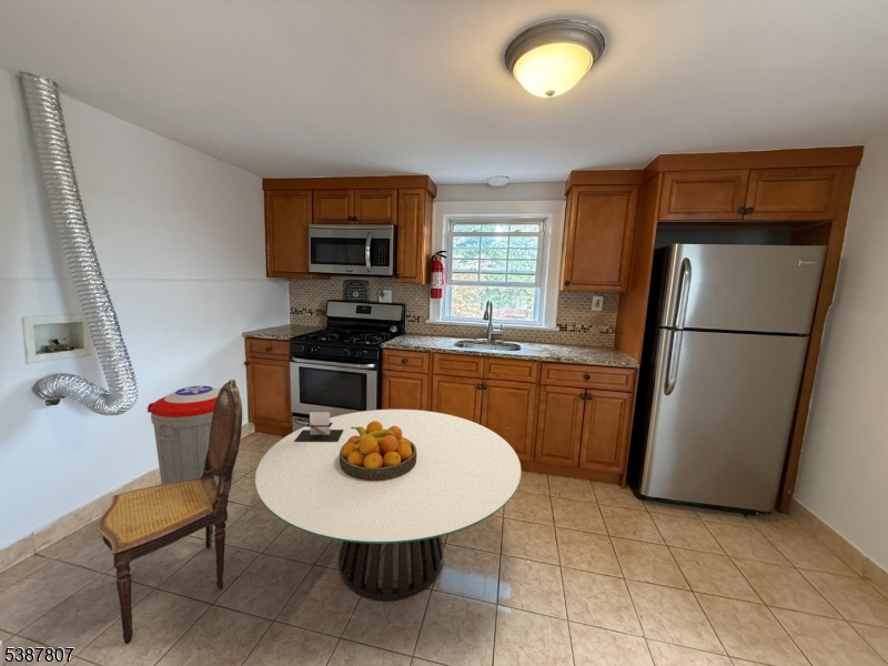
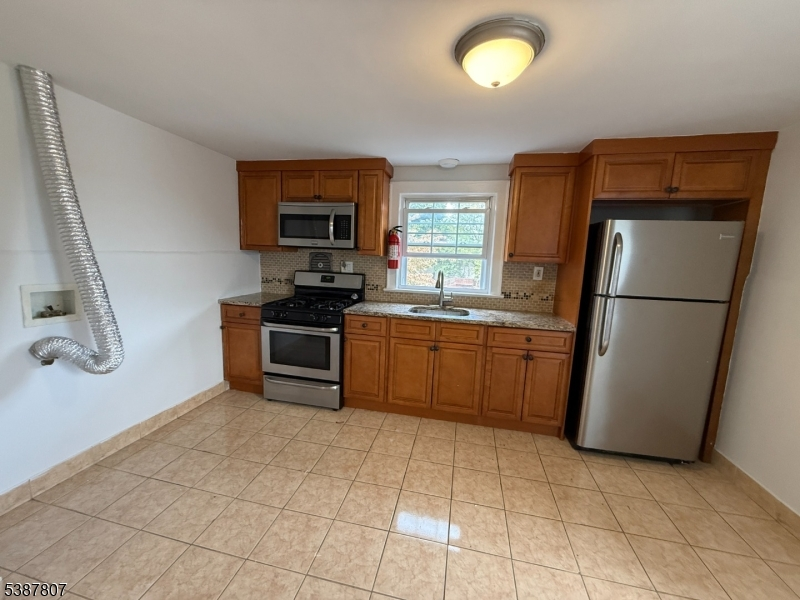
- fruit bowl [340,421,417,481]
- dining chair [97,379,243,645]
- trash can [147,385,234,485]
- dining table [254,408,522,603]
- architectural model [294,411,344,442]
